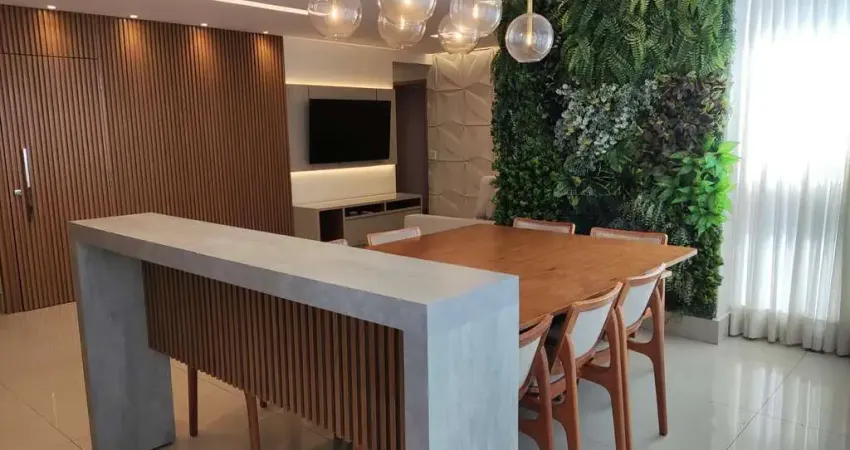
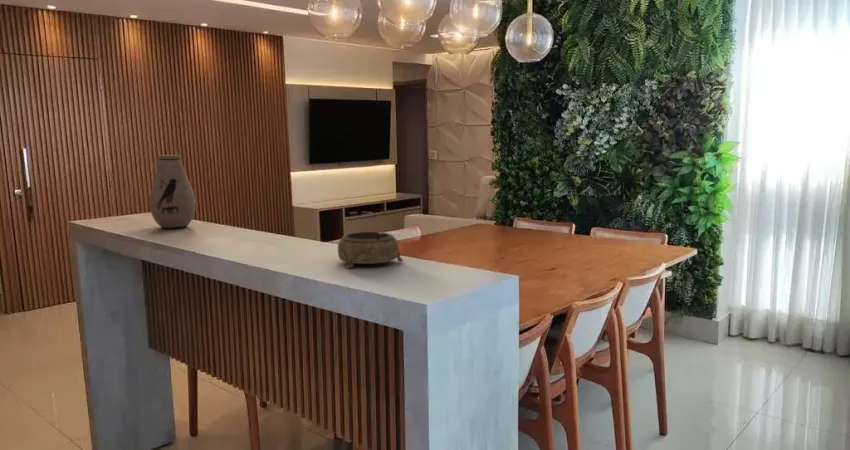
+ vase [149,154,197,230]
+ decorative bowl [337,231,404,269]
